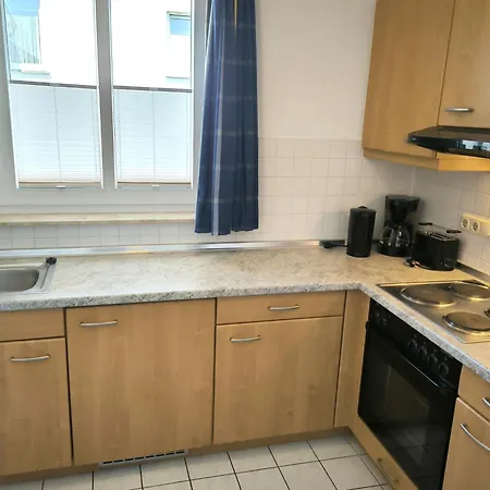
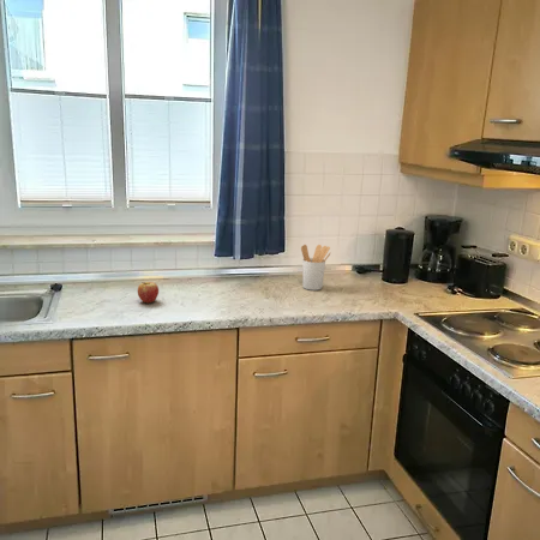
+ fruit [137,281,160,304]
+ utensil holder [300,244,331,292]
